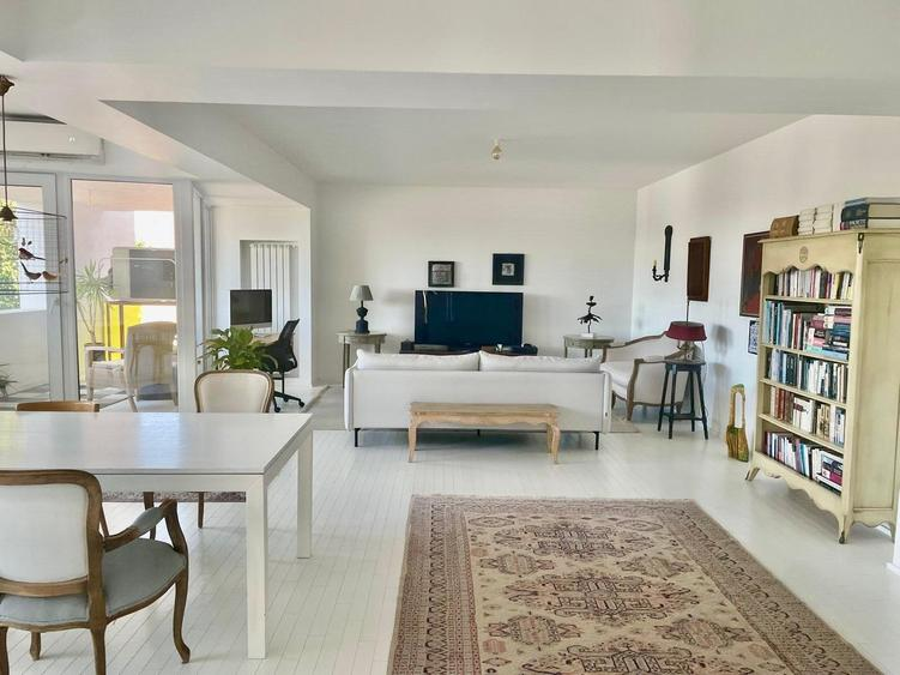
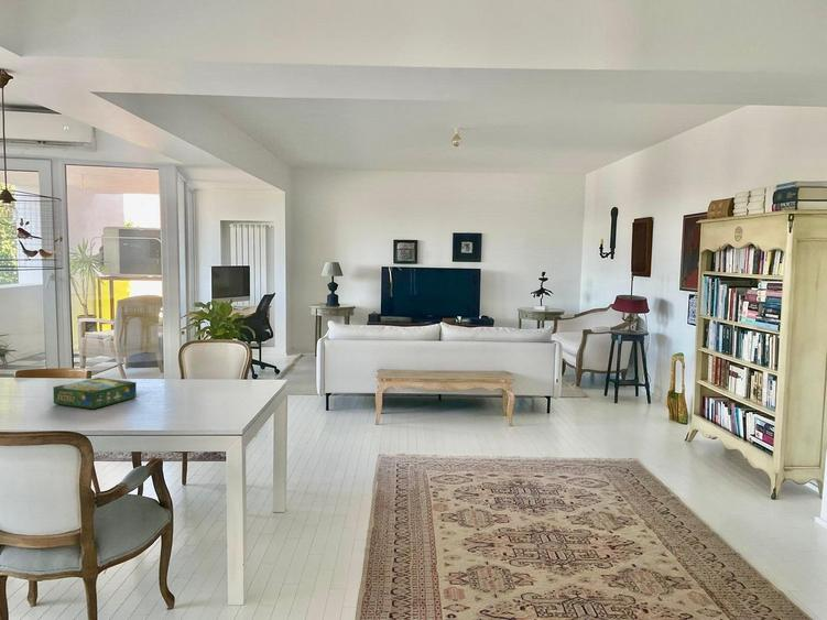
+ board game [52,377,138,410]
